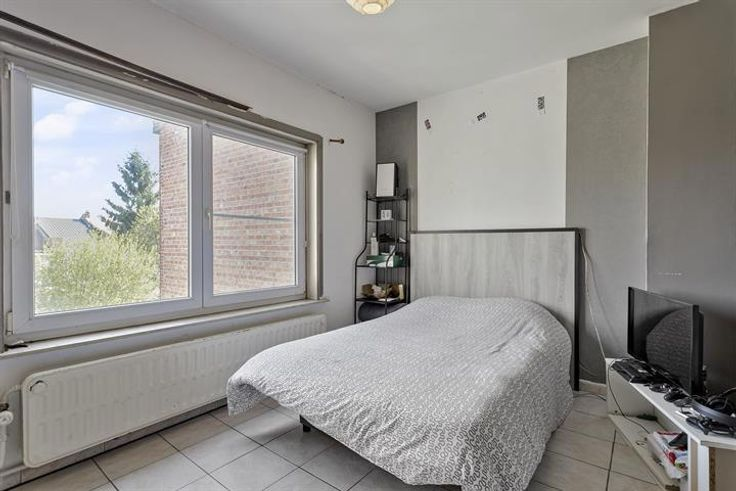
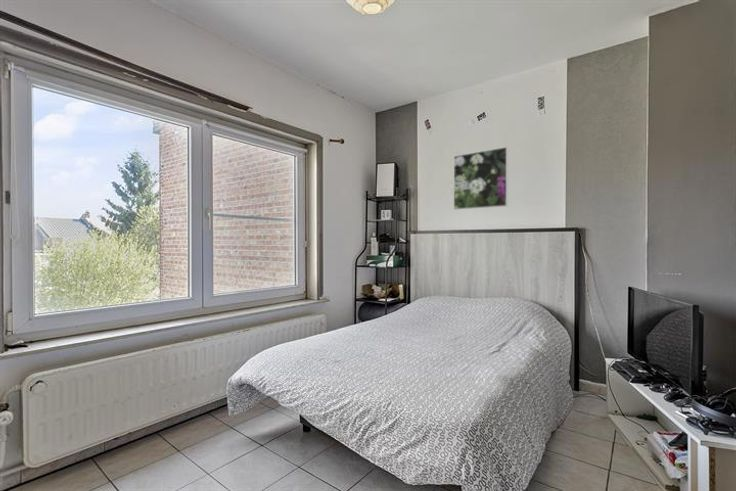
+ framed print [453,146,509,211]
